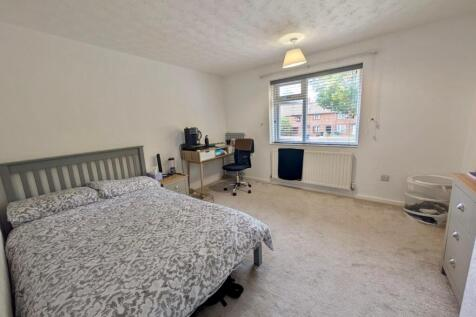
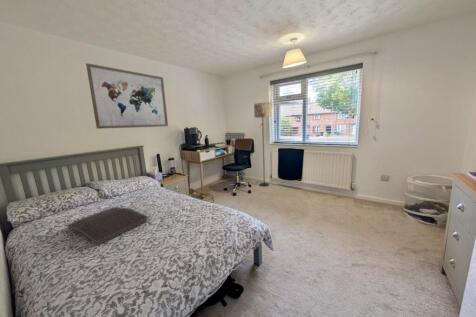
+ wall art [85,62,169,130]
+ serving tray [65,206,149,246]
+ floor lamp [253,102,272,187]
